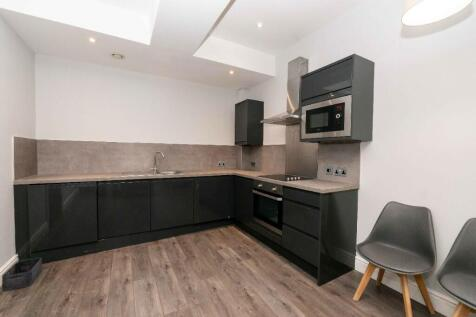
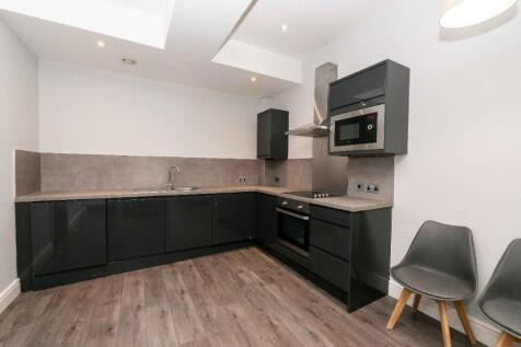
- storage bin [1,257,43,292]
